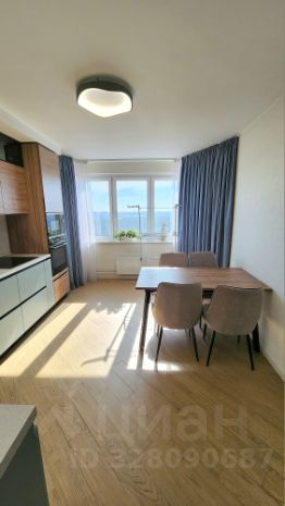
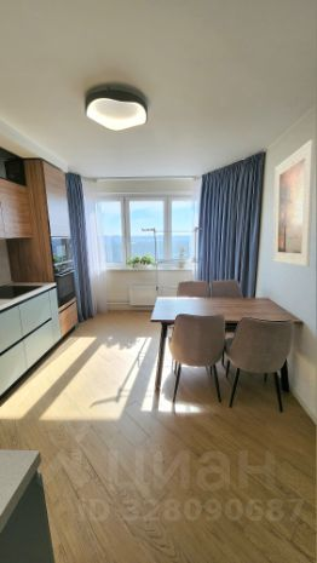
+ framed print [272,138,316,268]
